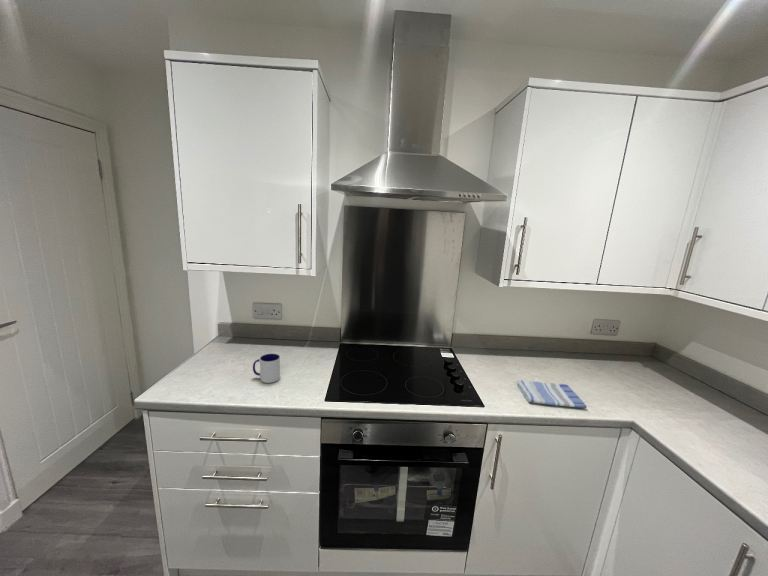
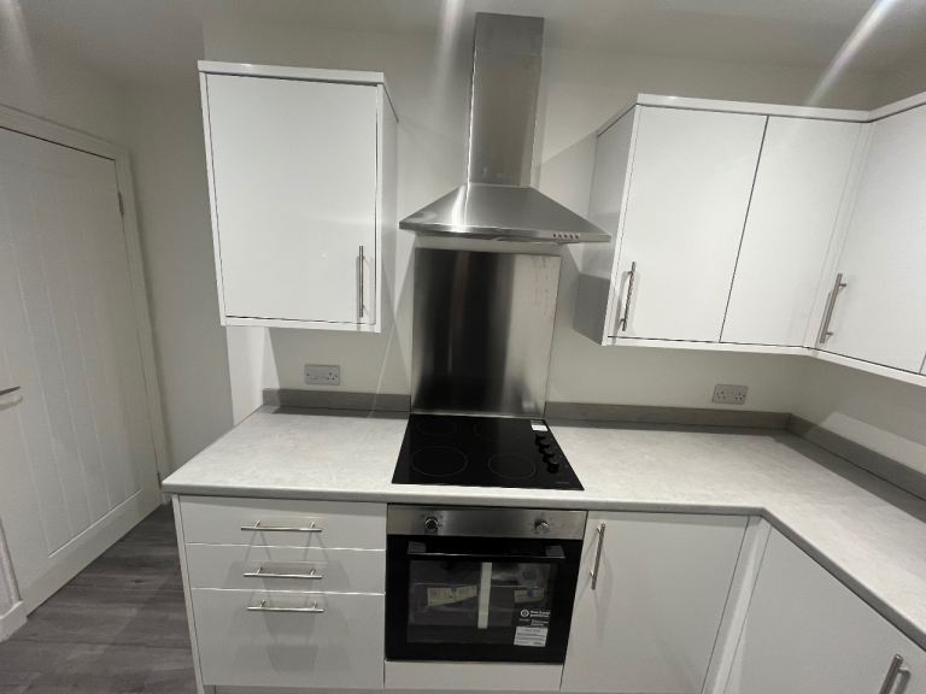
- dish towel [516,379,588,409]
- mug [252,353,281,384]
